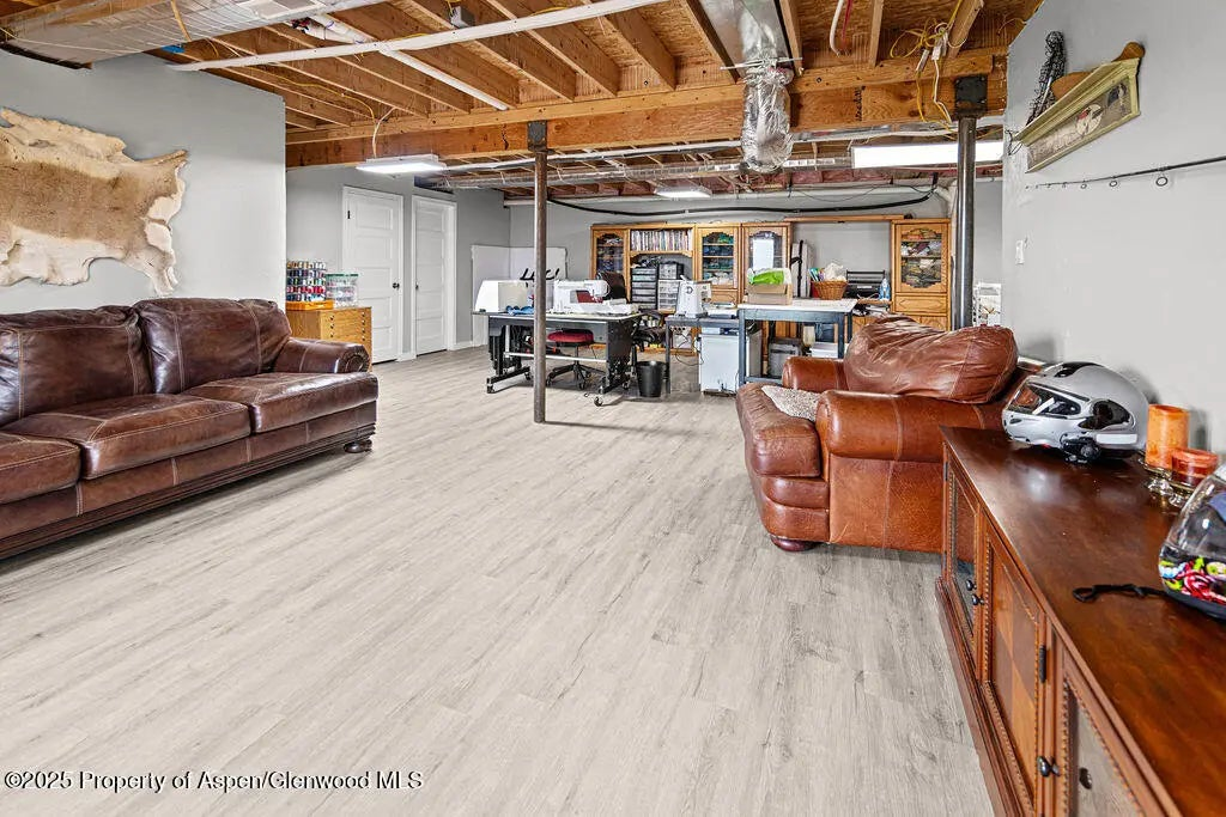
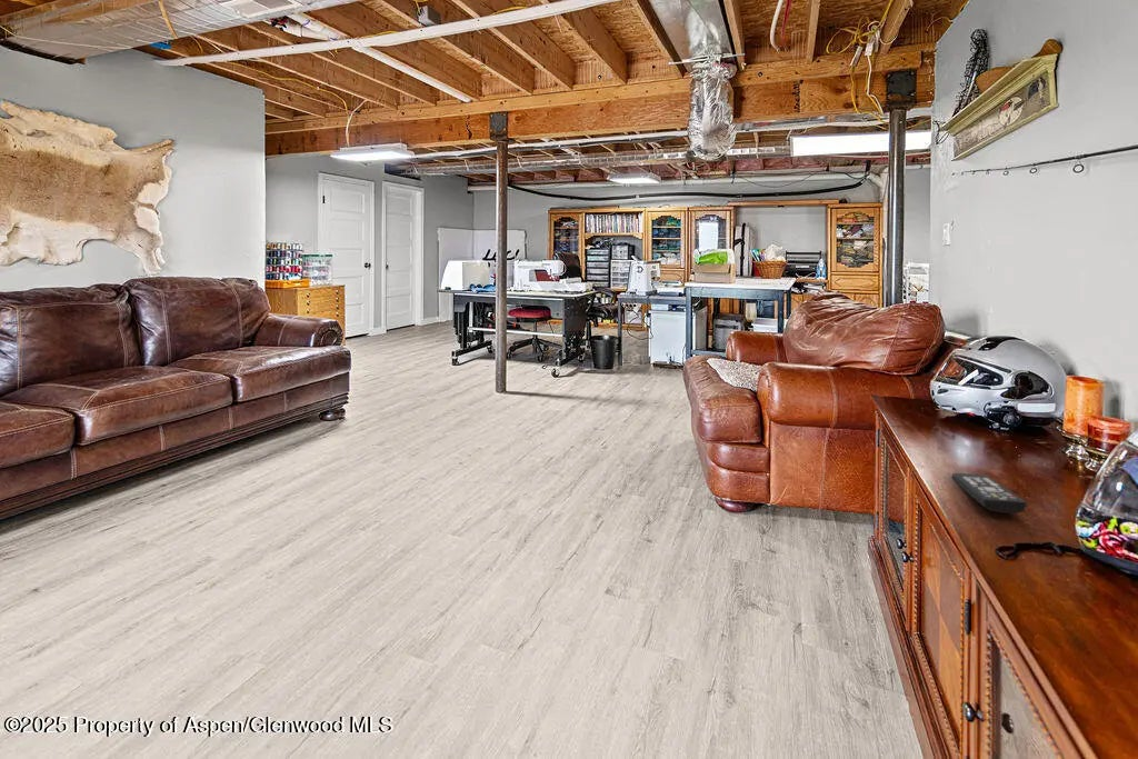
+ remote control [951,472,1028,515]
